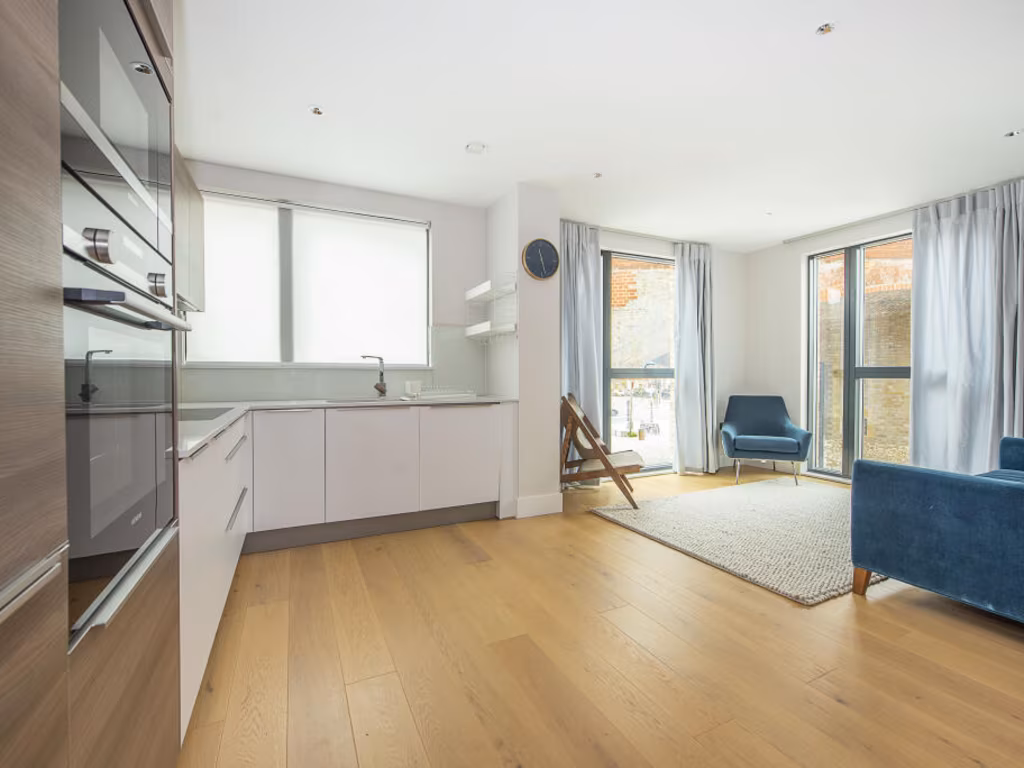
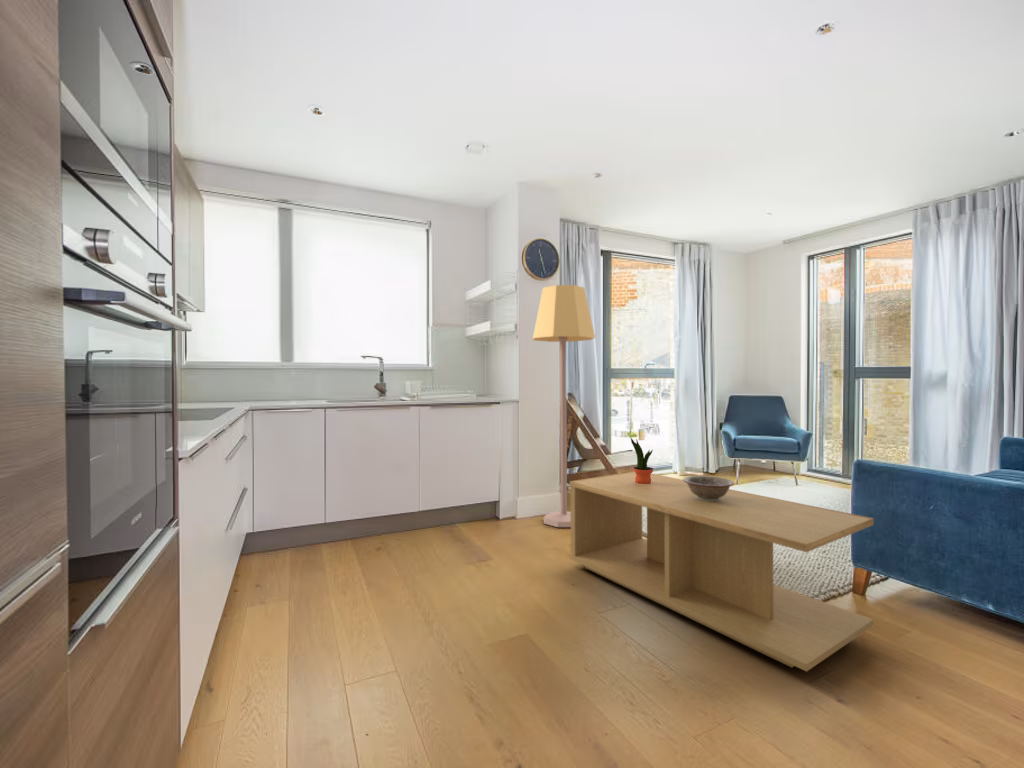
+ decorative bowl [682,475,736,501]
+ lamp [532,284,596,528]
+ coffee table [569,470,875,673]
+ potted plant [630,436,654,484]
